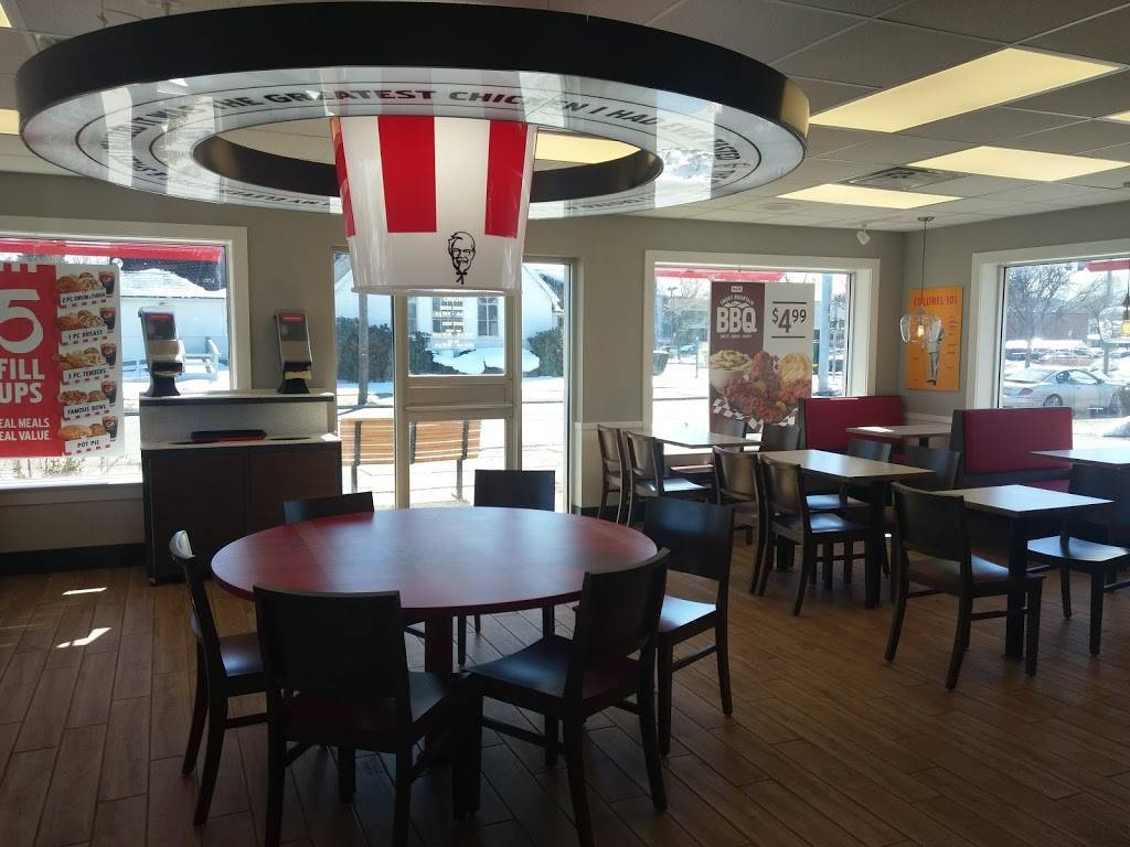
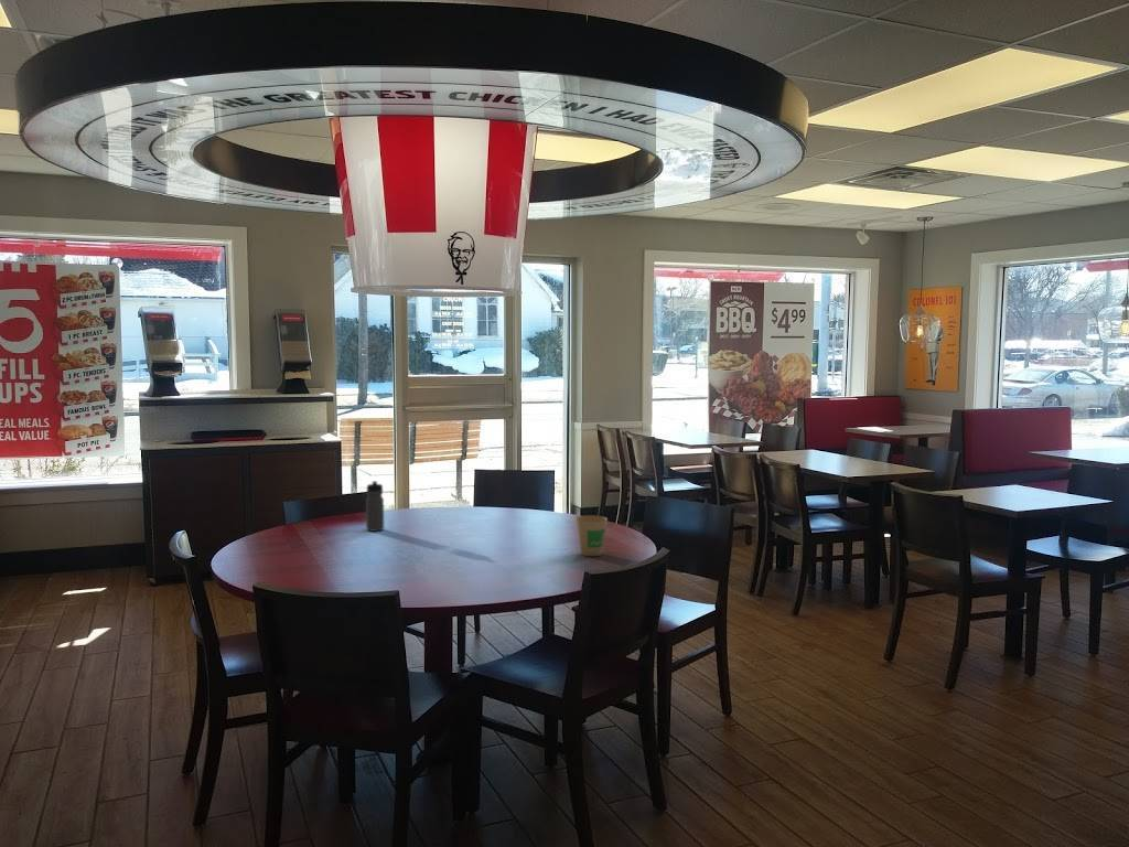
+ paper cup [574,514,609,557]
+ water bottle [365,480,385,533]
